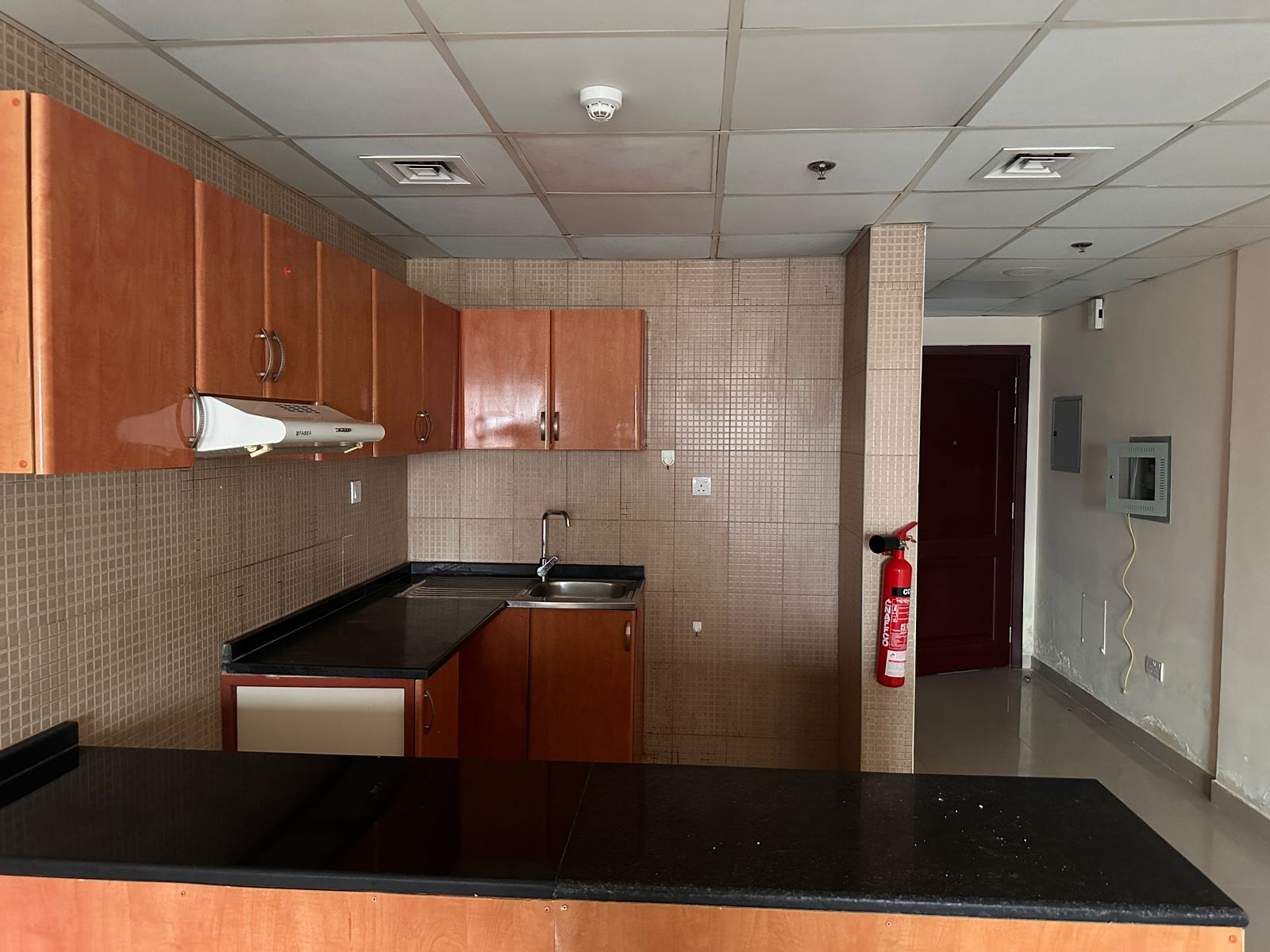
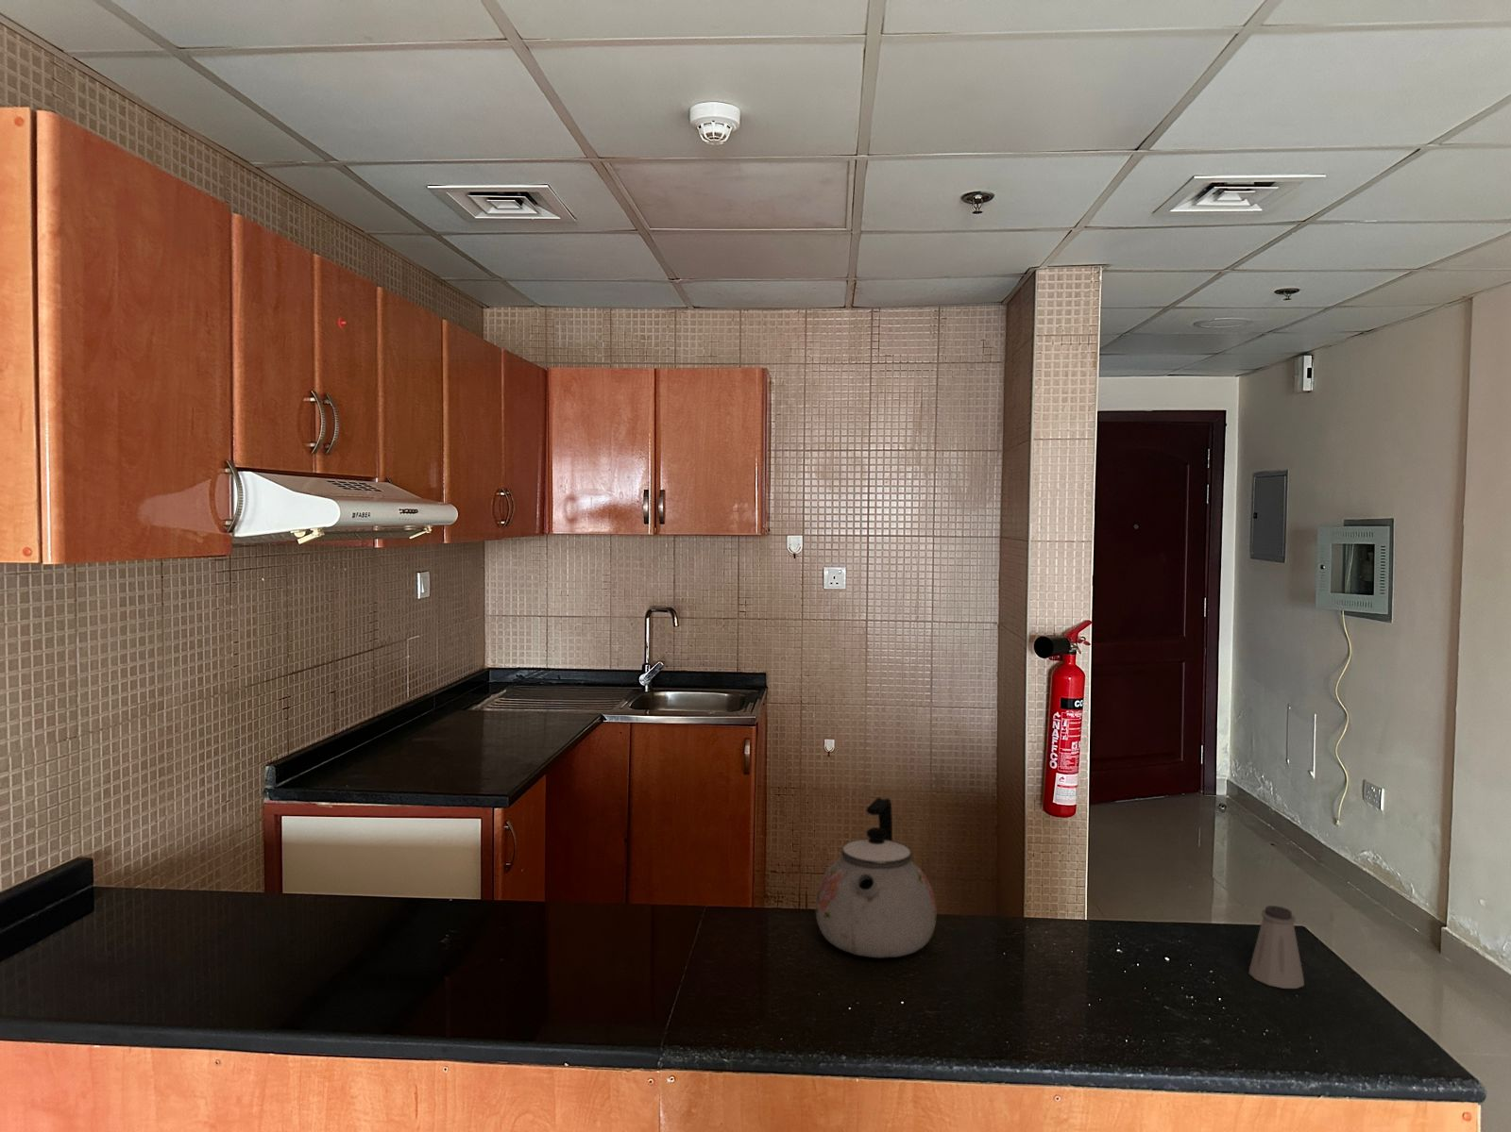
+ saltshaker [1248,905,1305,989]
+ kettle [815,797,936,958]
